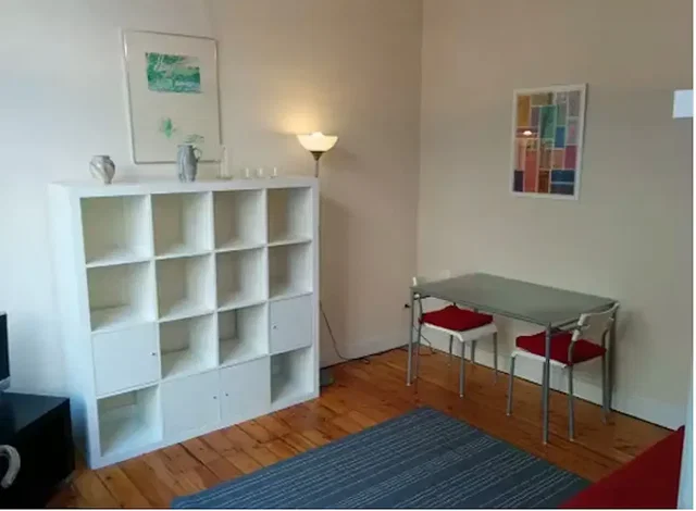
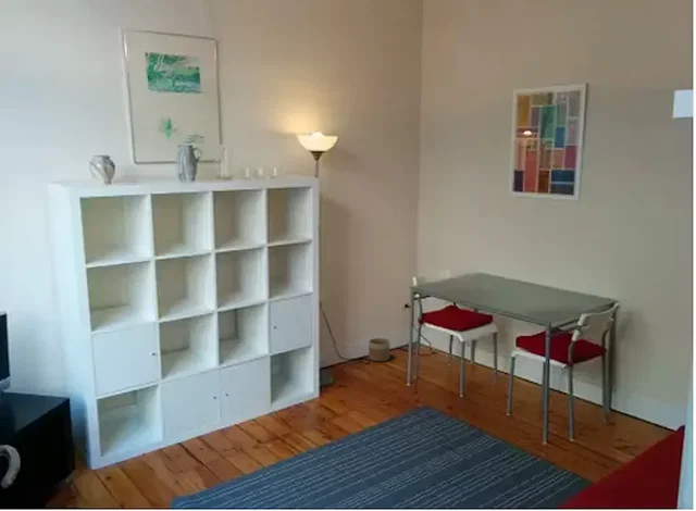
+ planter [368,337,391,362]
